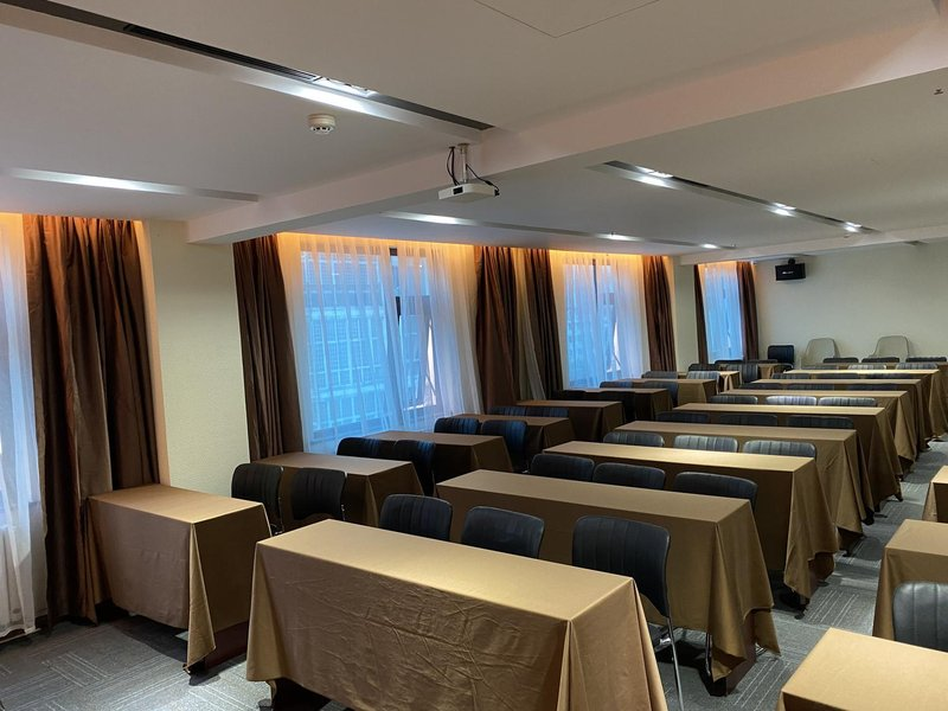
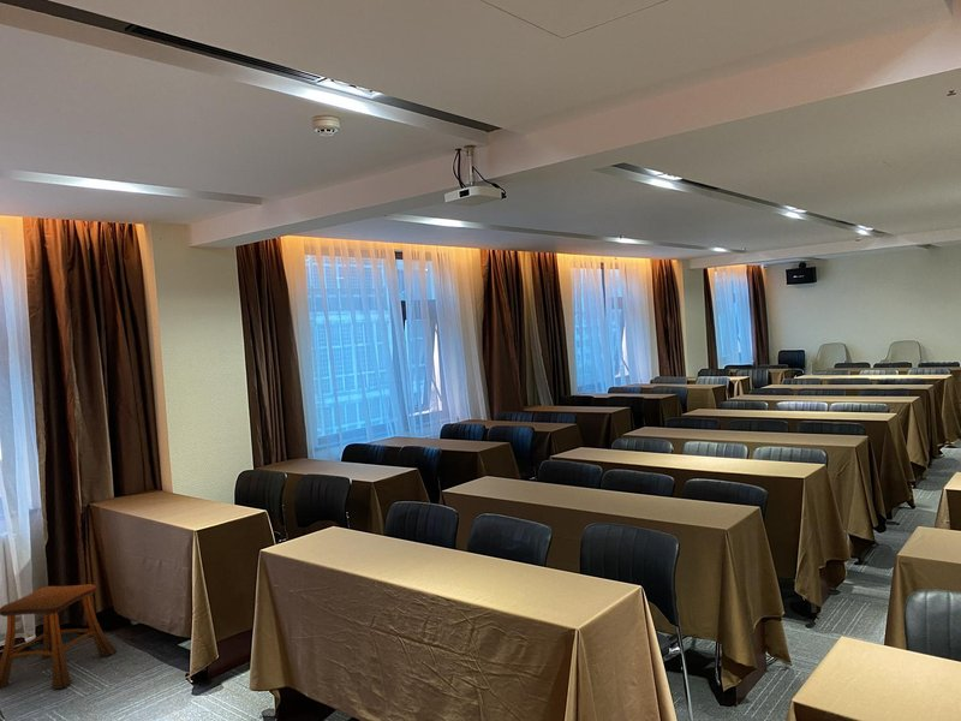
+ stool [0,583,118,690]
